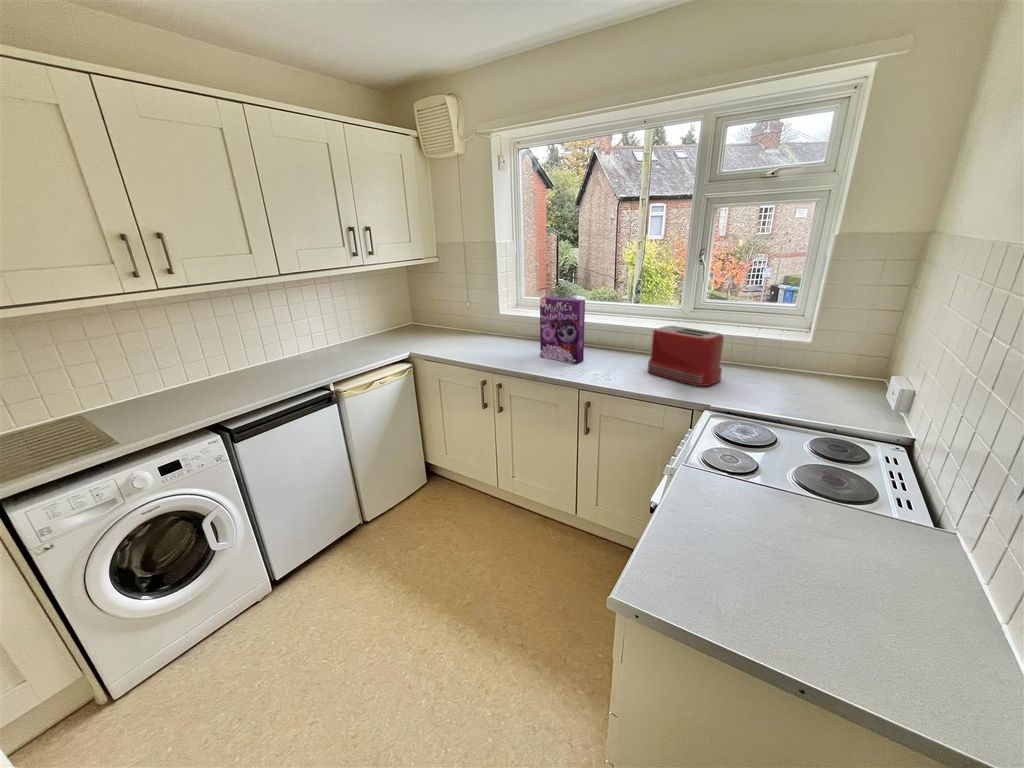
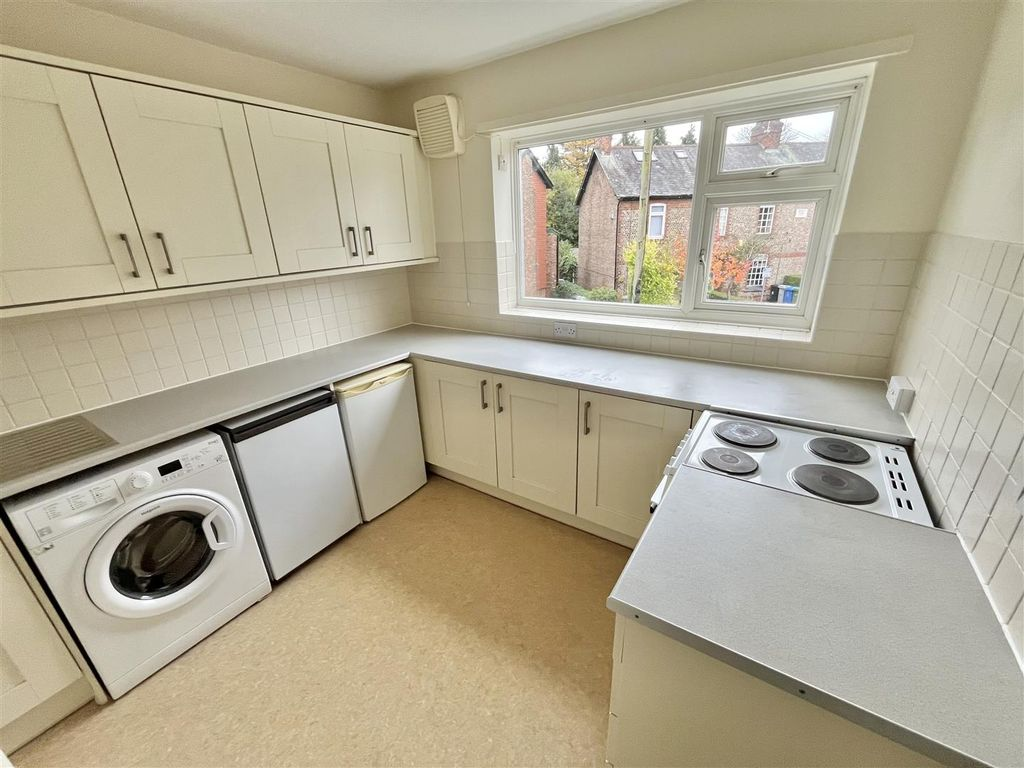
- cereal box [539,296,586,365]
- toaster [647,324,725,387]
